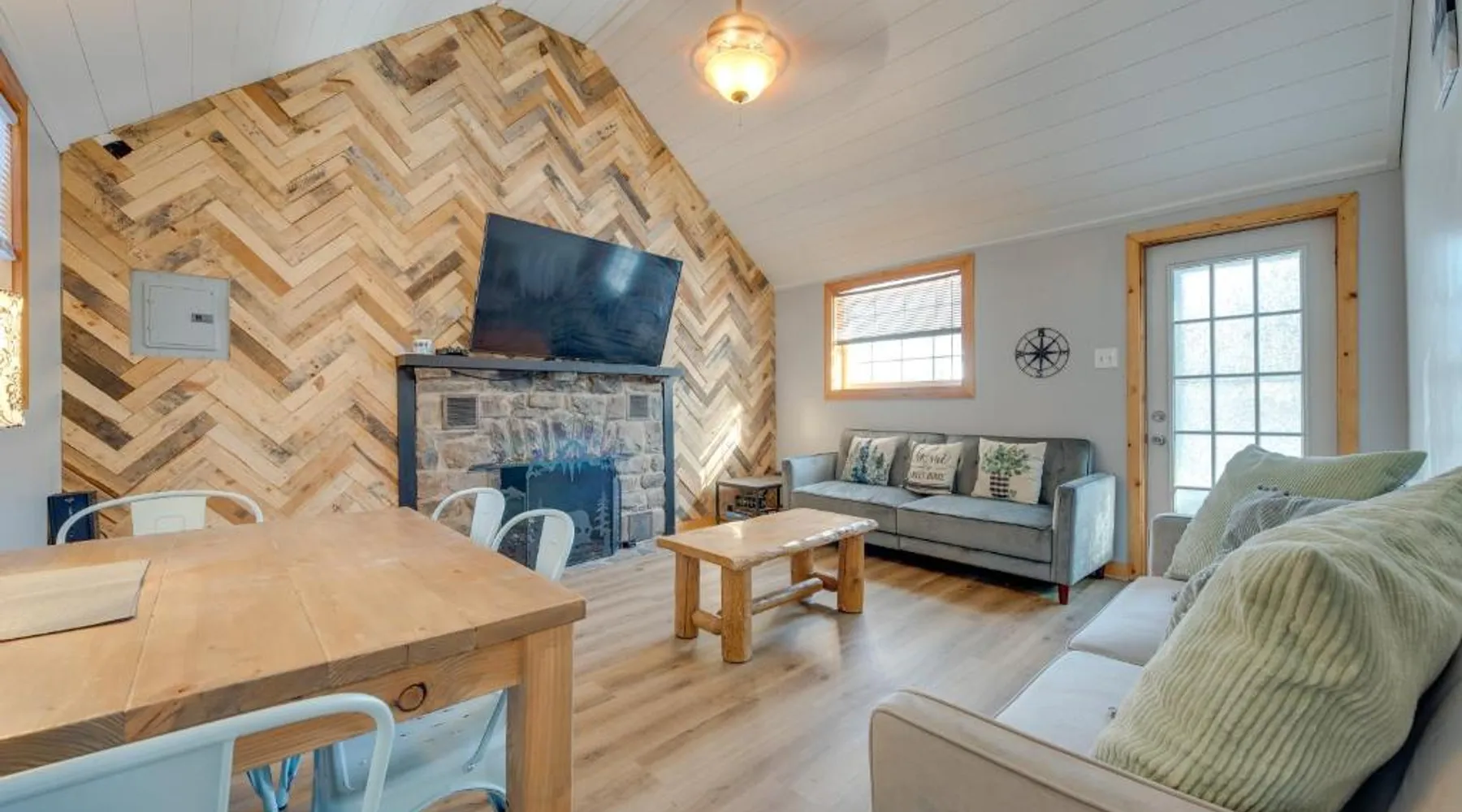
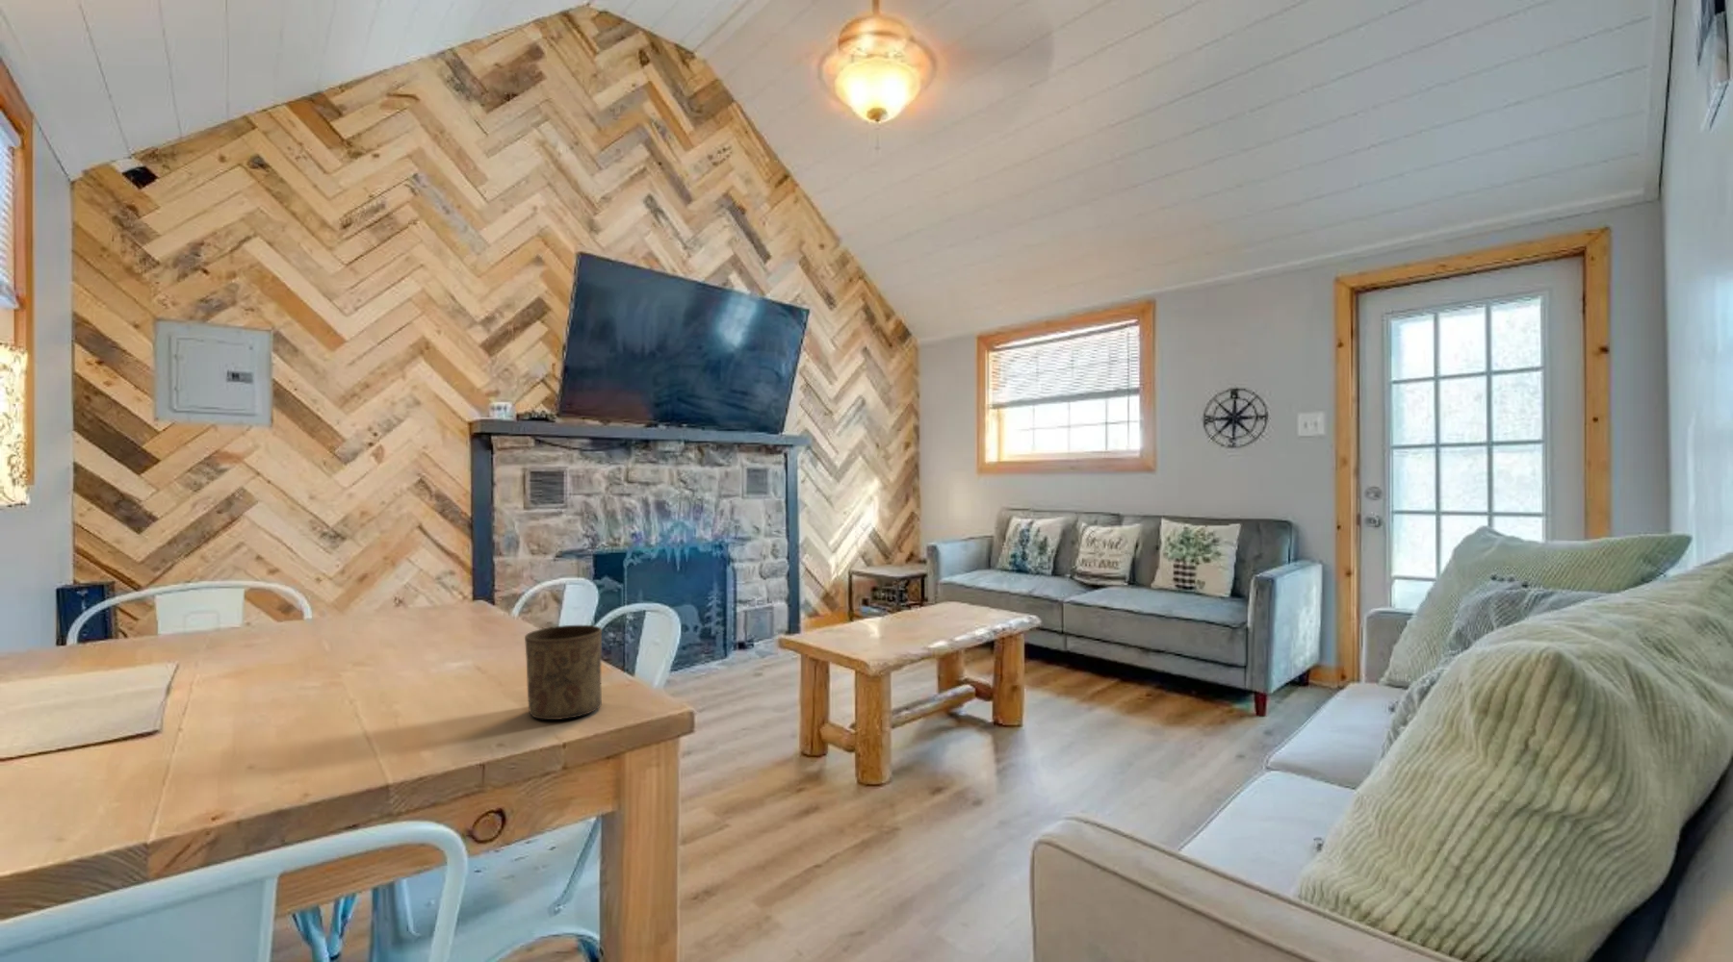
+ cup [524,624,602,720]
